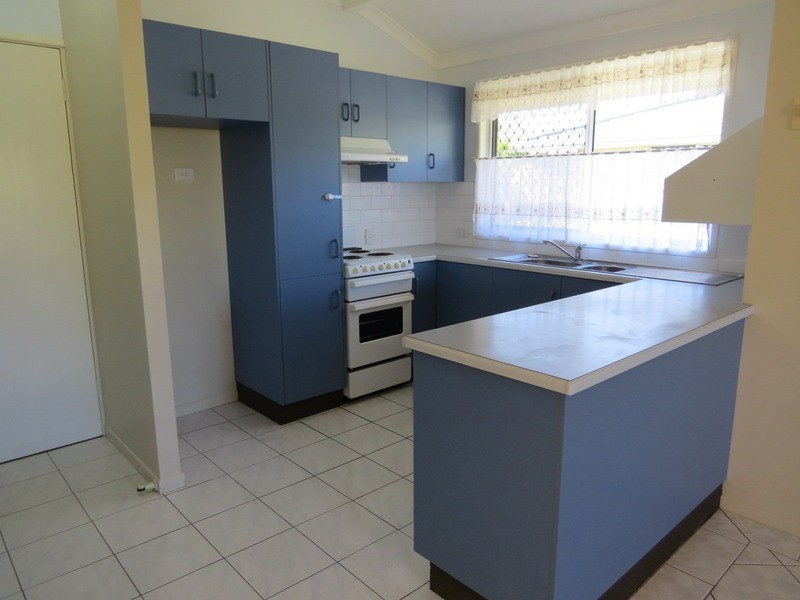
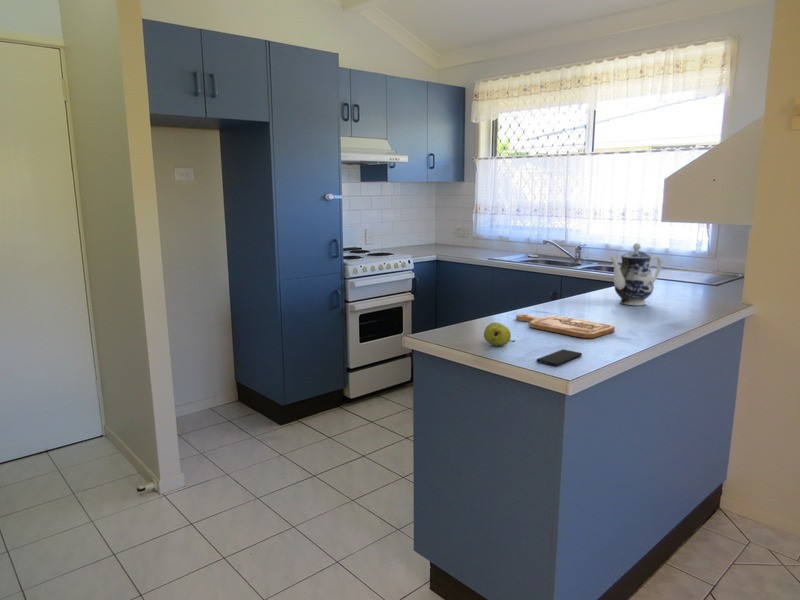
+ fruit [483,321,516,347]
+ smartphone [536,348,583,367]
+ cutting board [515,313,616,339]
+ teapot [609,242,663,306]
